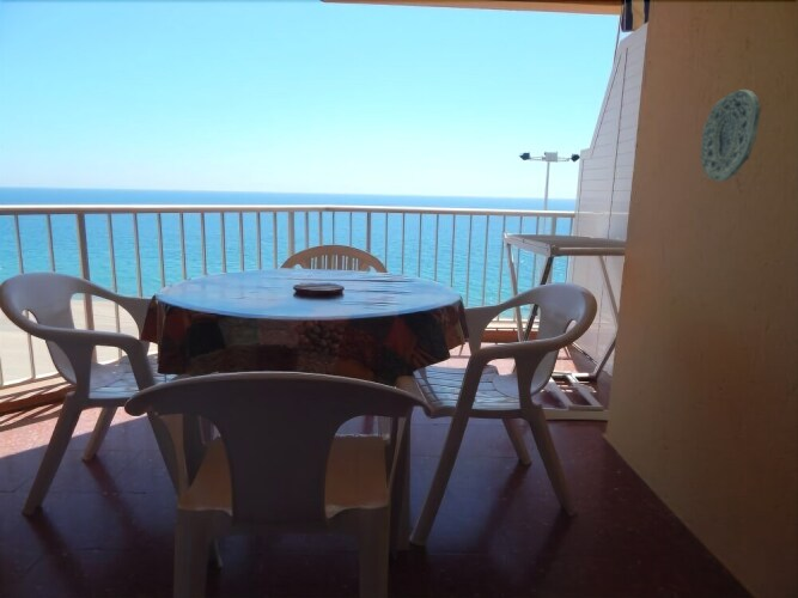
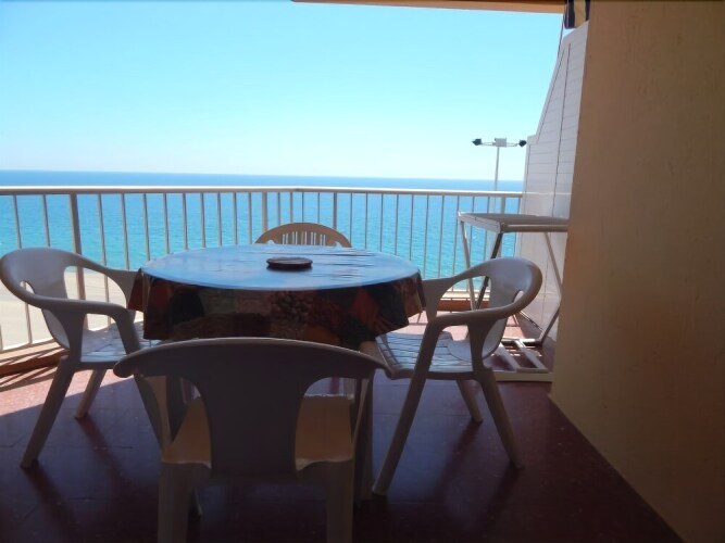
- decorative plate [700,89,762,183]
